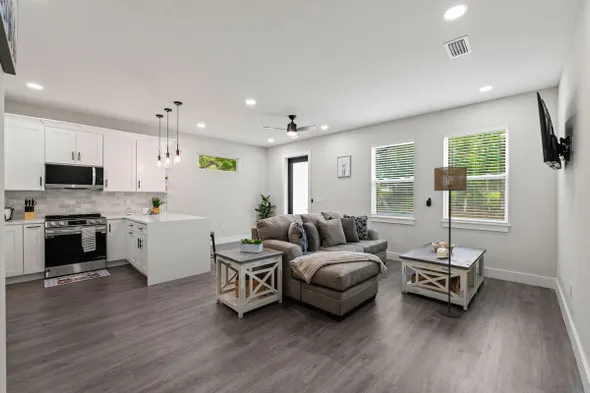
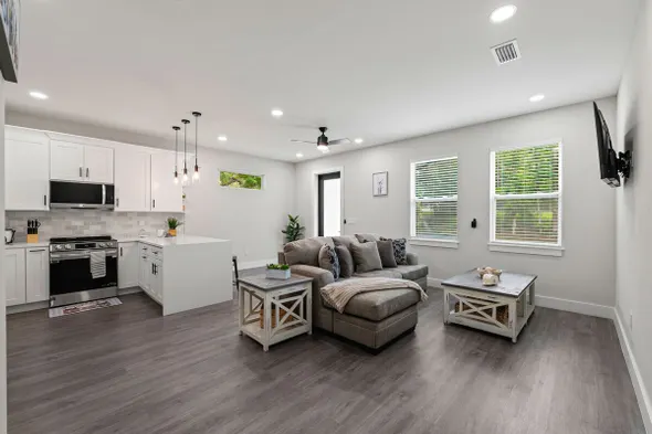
- floor lamp [433,166,468,318]
